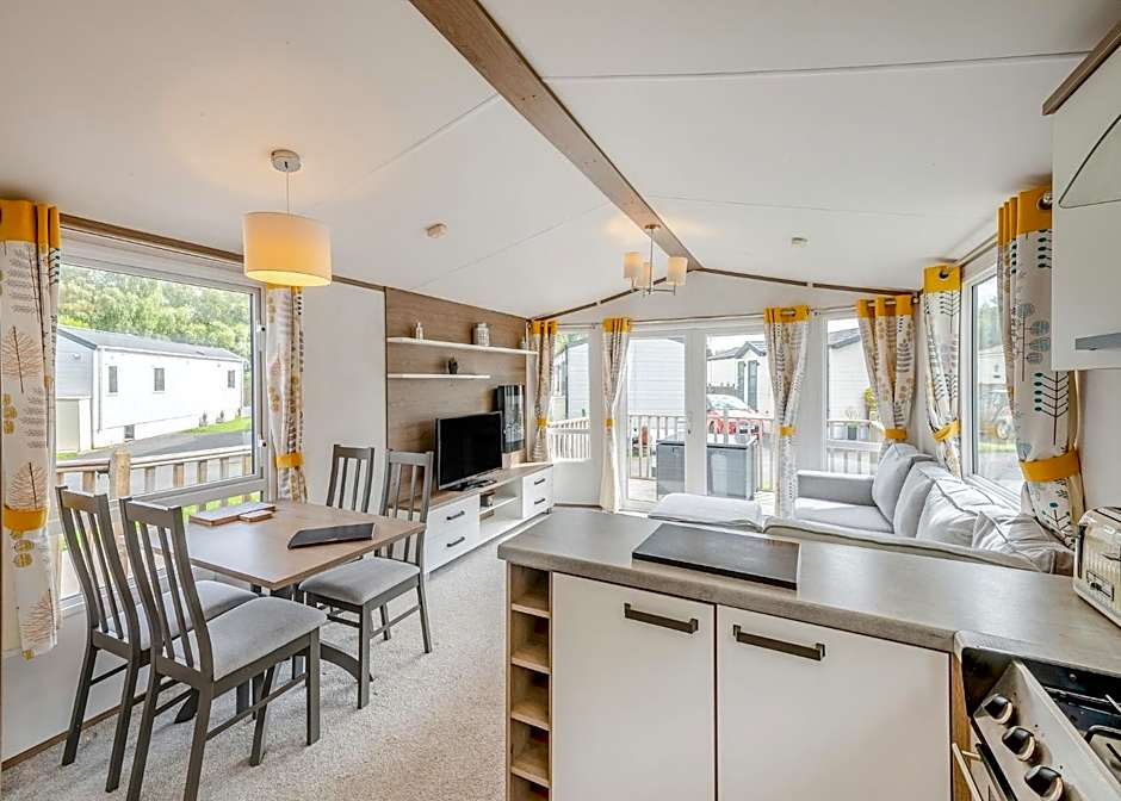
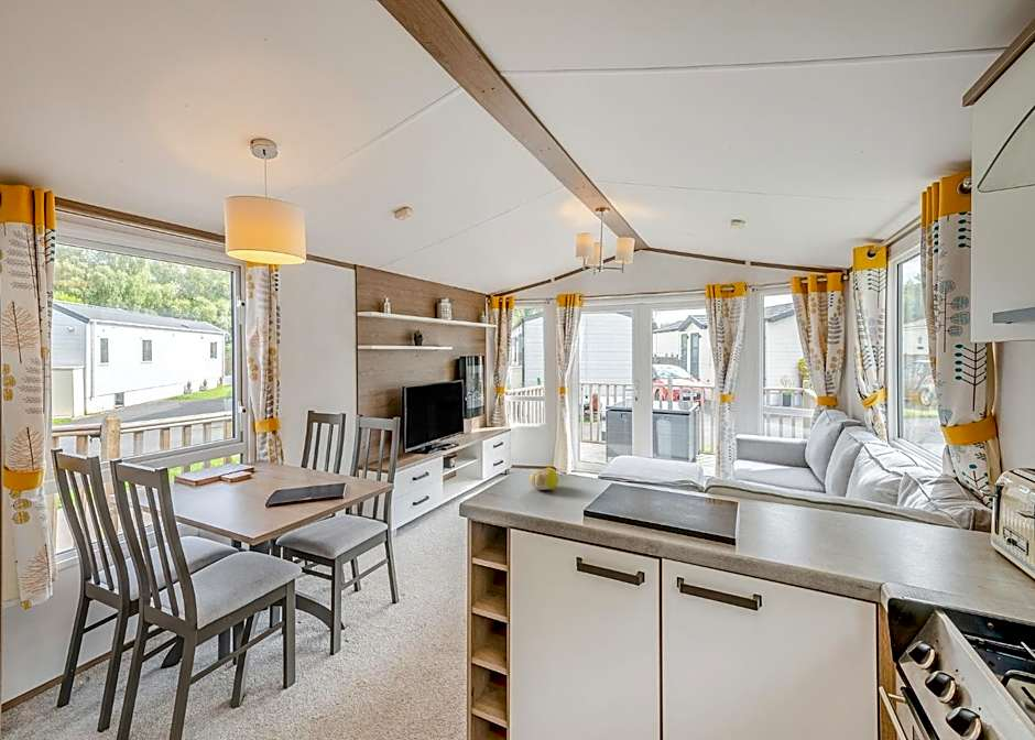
+ fruit [529,467,559,491]
